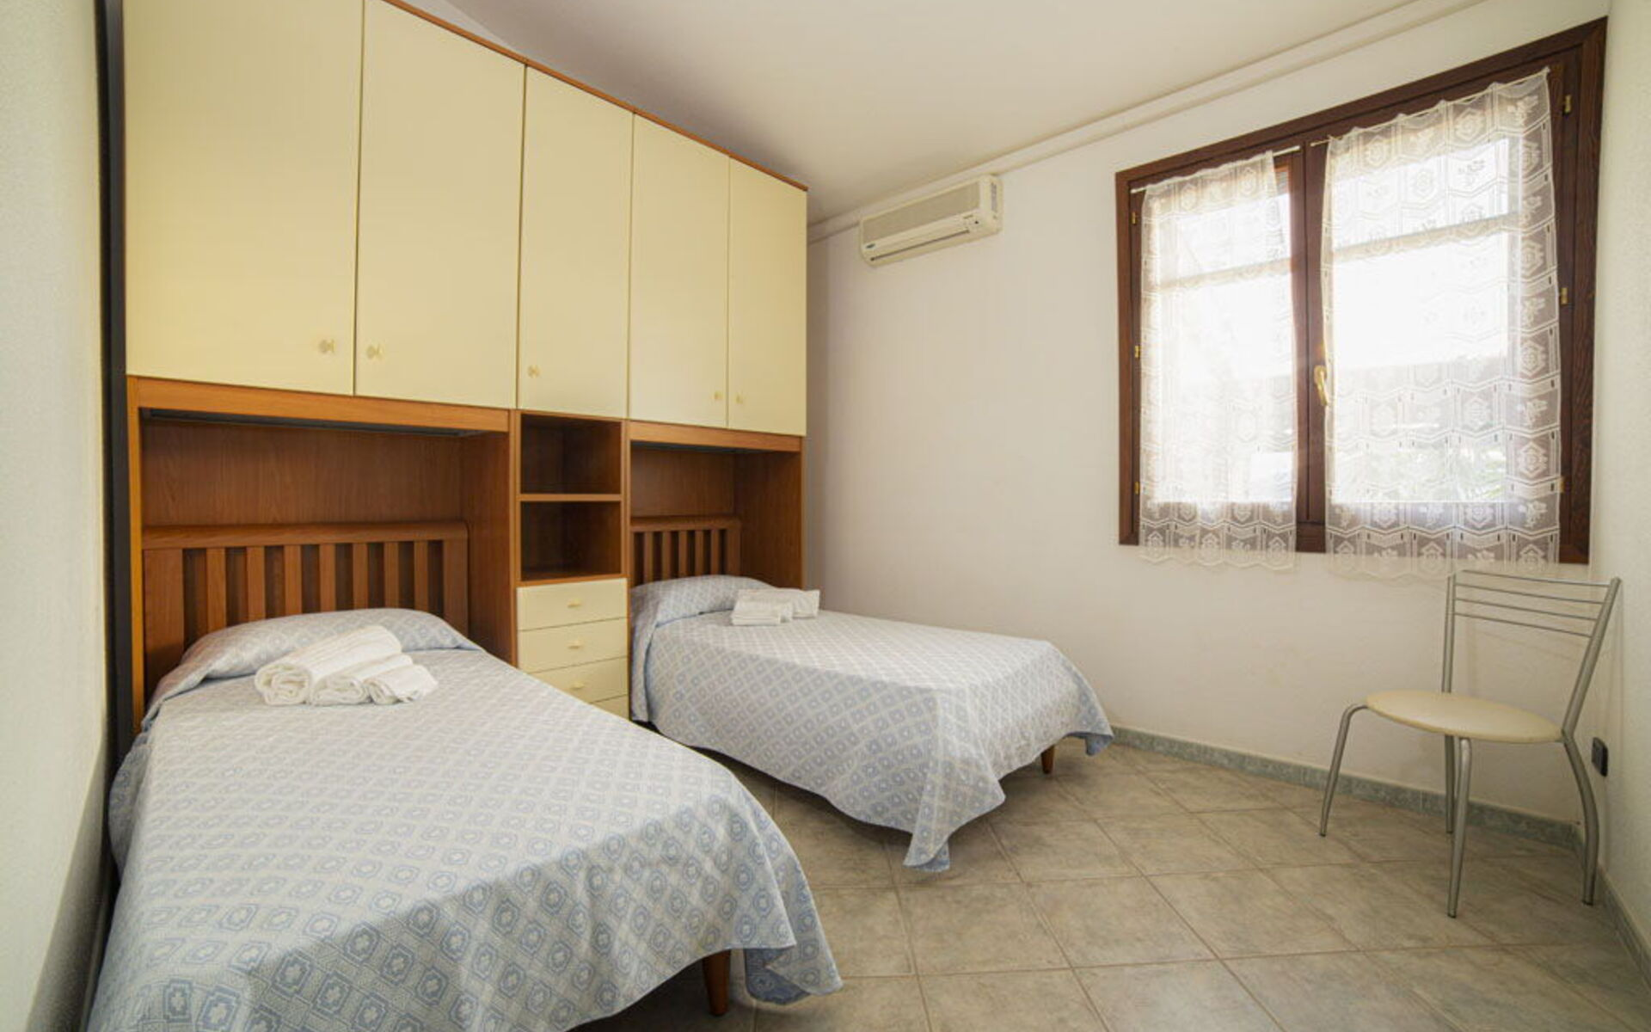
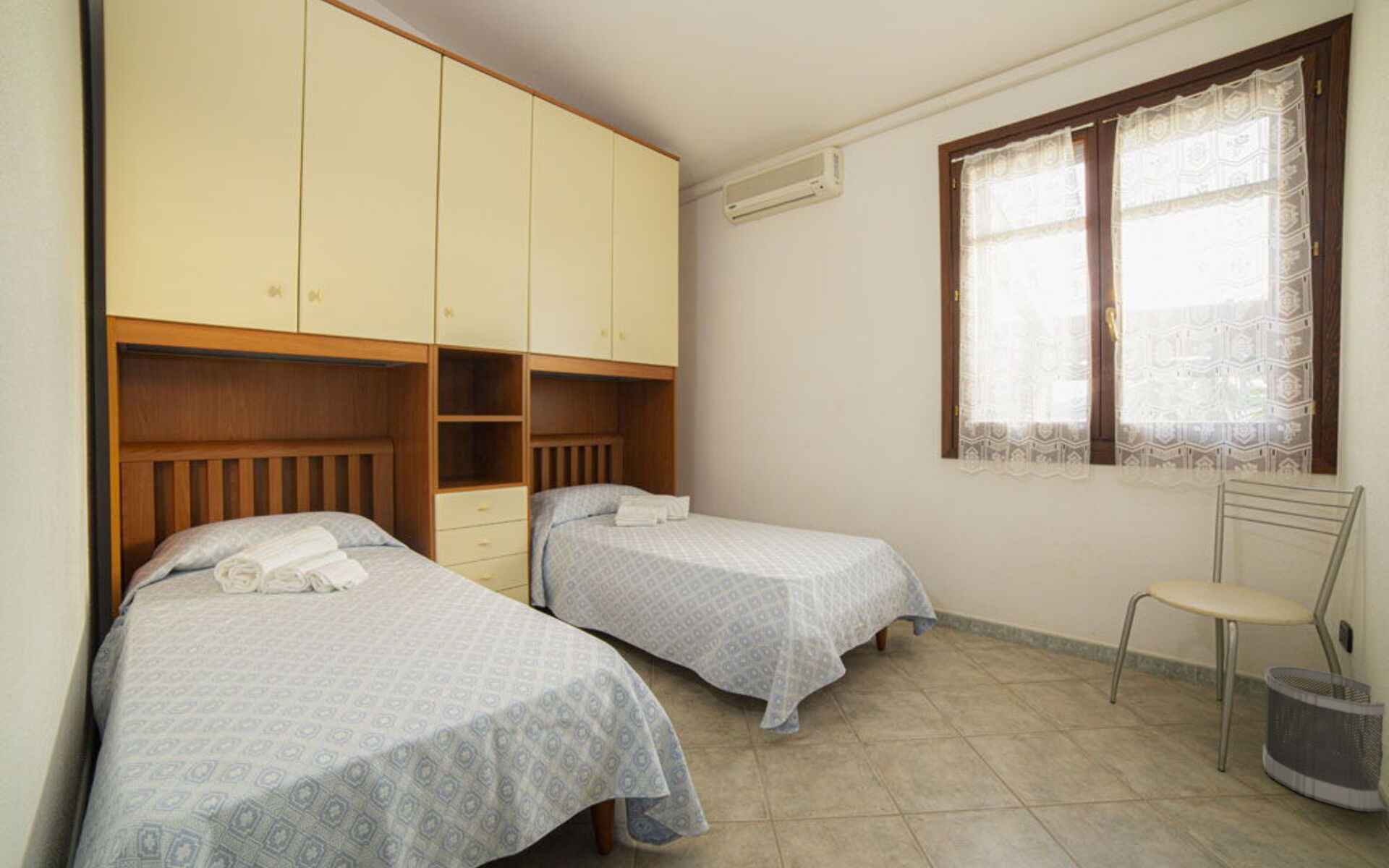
+ wastebasket [1262,665,1386,813]
